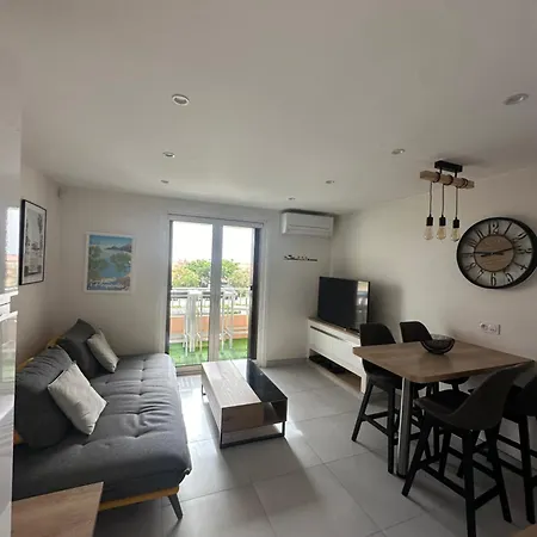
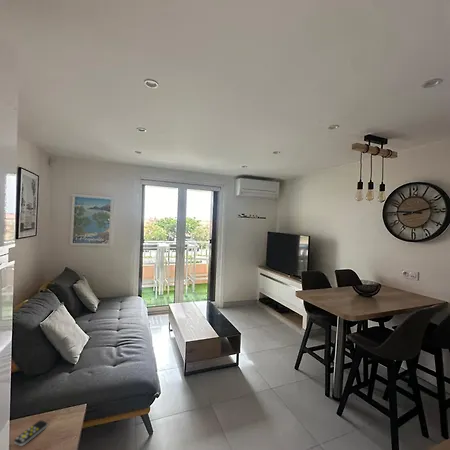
+ remote control [13,419,48,447]
